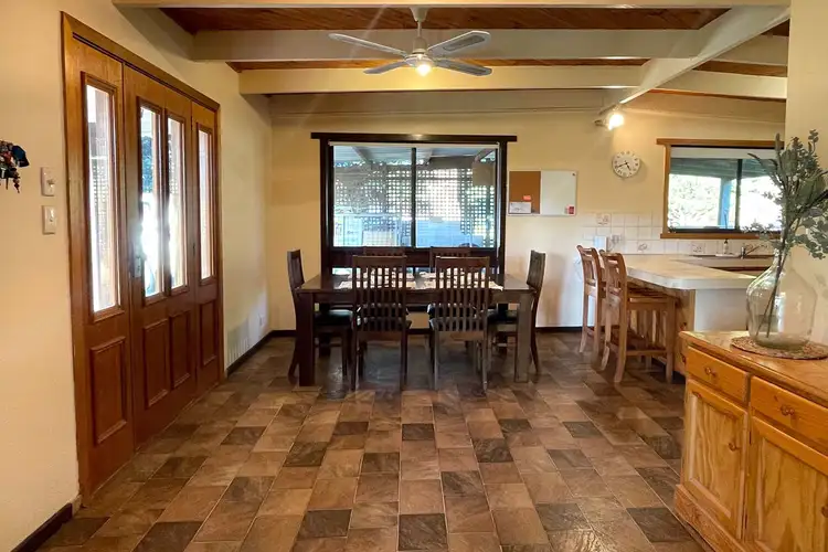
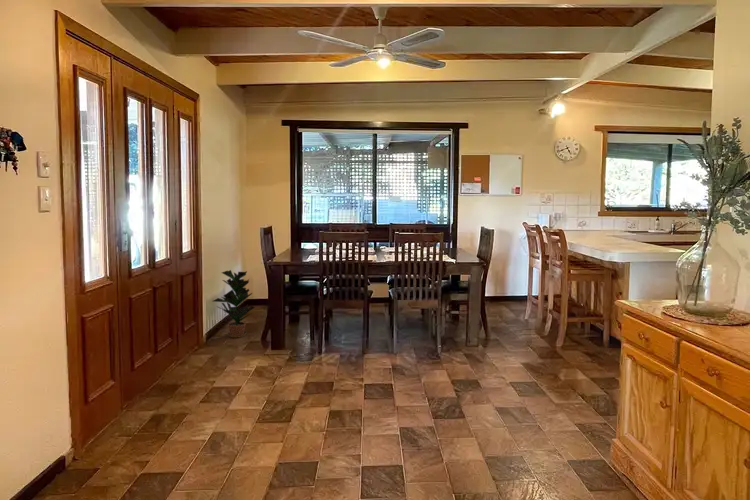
+ potted plant [212,269,256,338]
